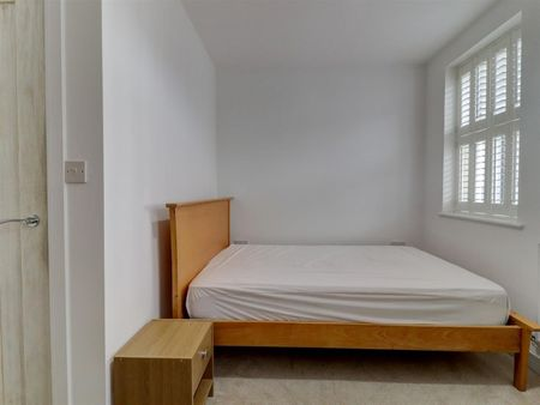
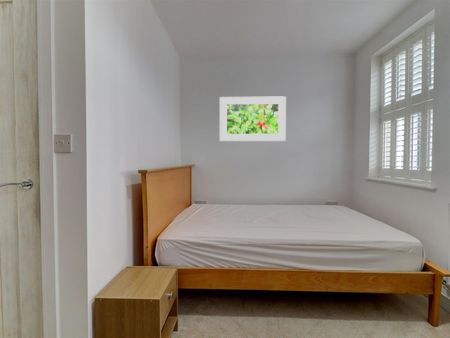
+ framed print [219,95,287,142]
